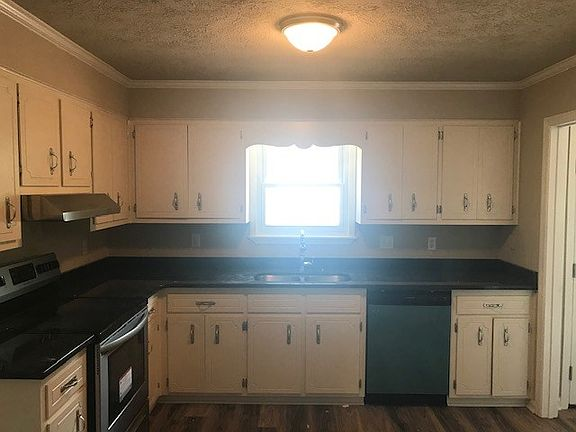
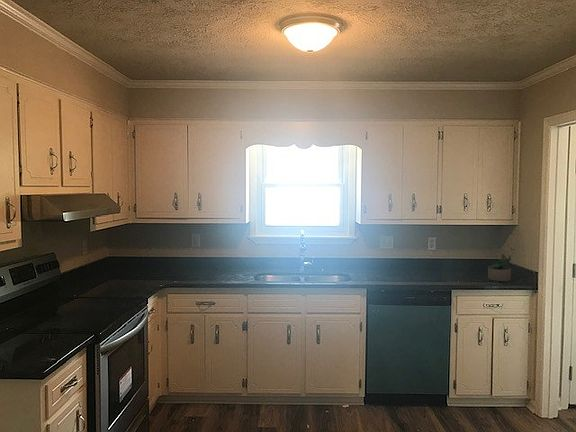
+ succulent plant [486,252,512,282]
